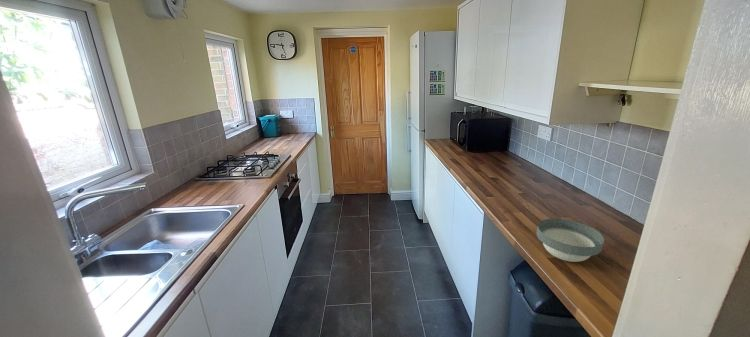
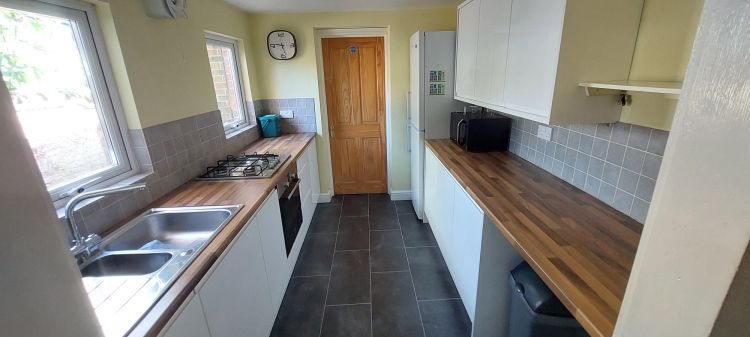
- bowl [536,218,605,263]
